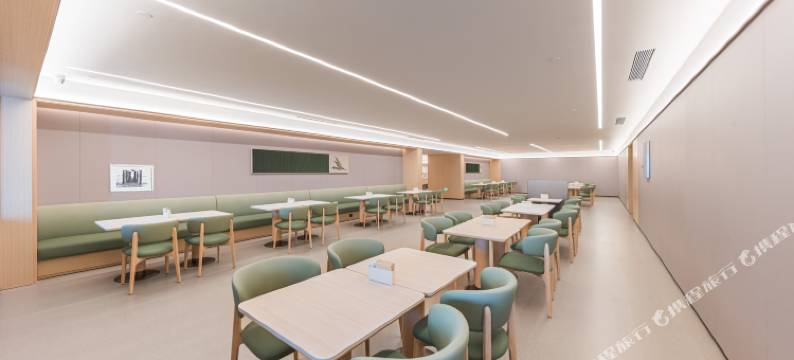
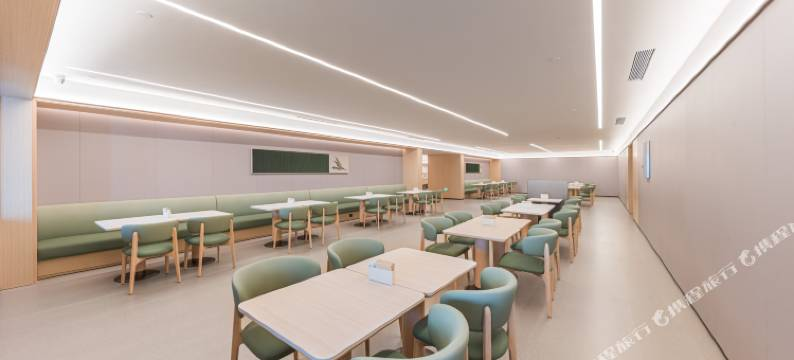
- wall art [108,163,155,194]
